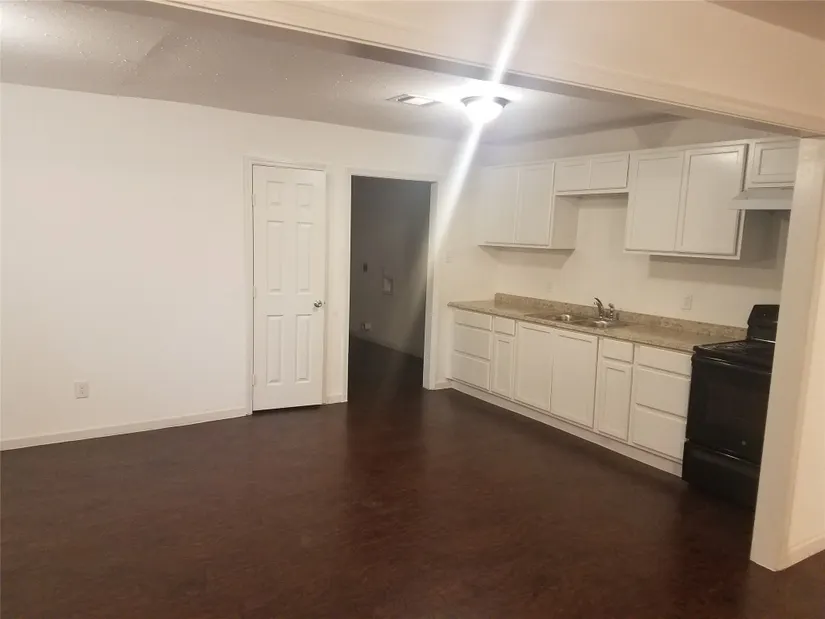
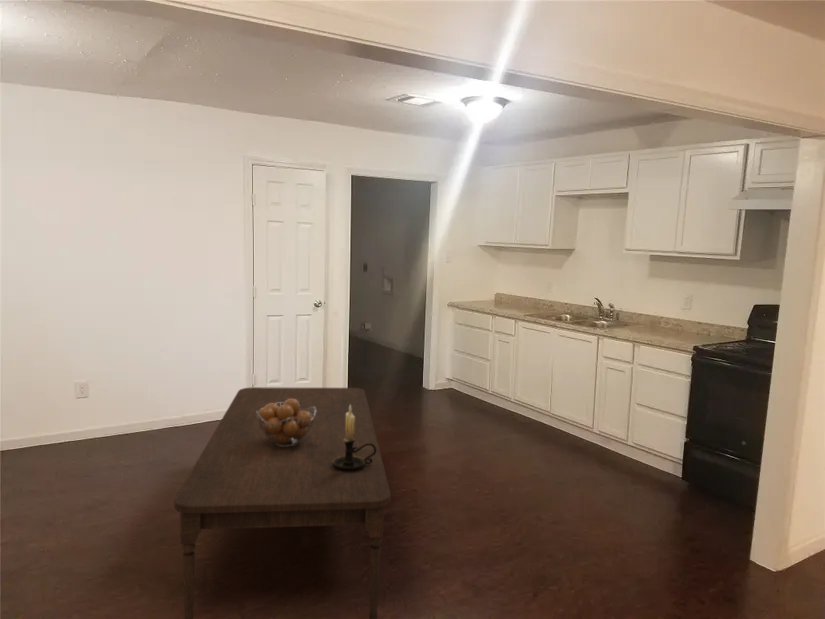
+ dining table [173,386,392,619]
+ fruit basket [256,399,316,447]
+ candle holder [332,405,377,471]
